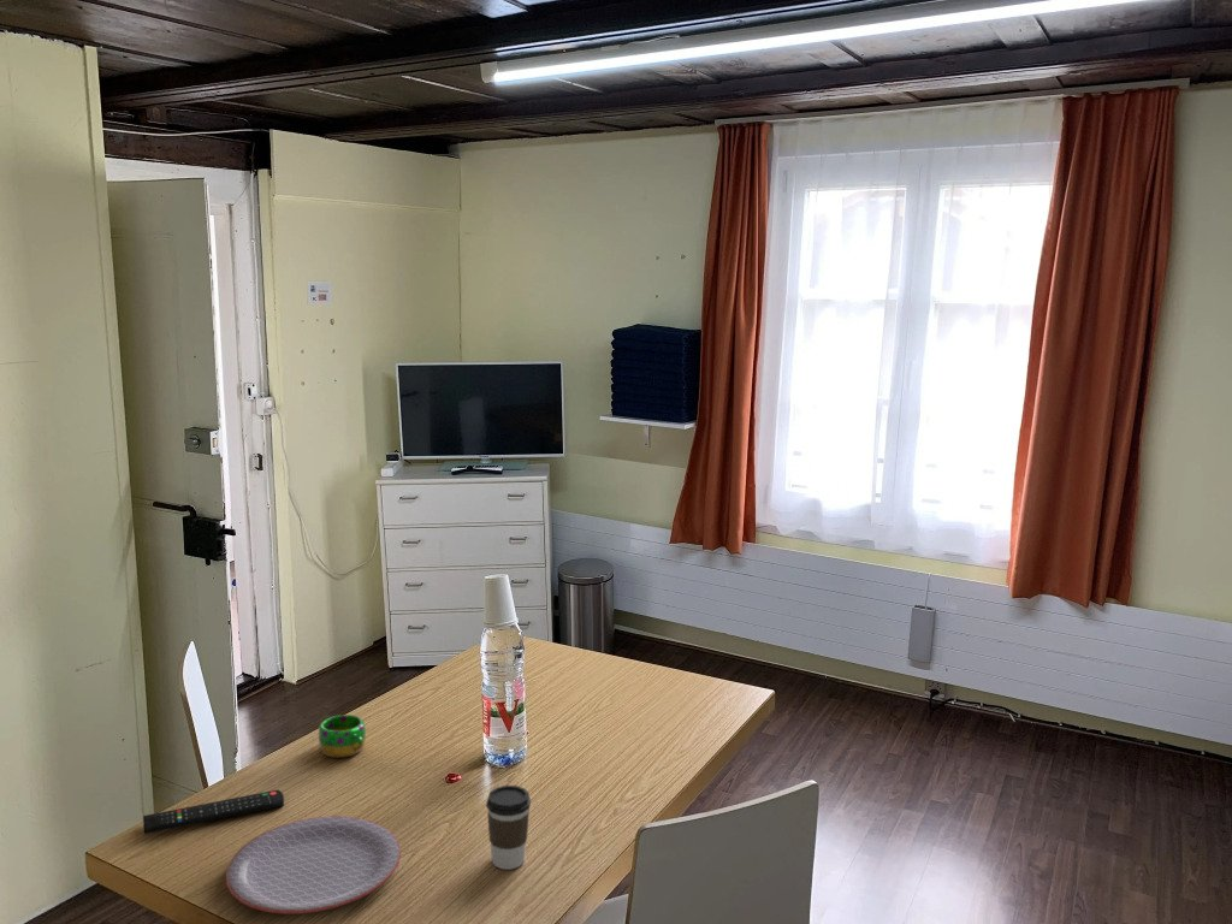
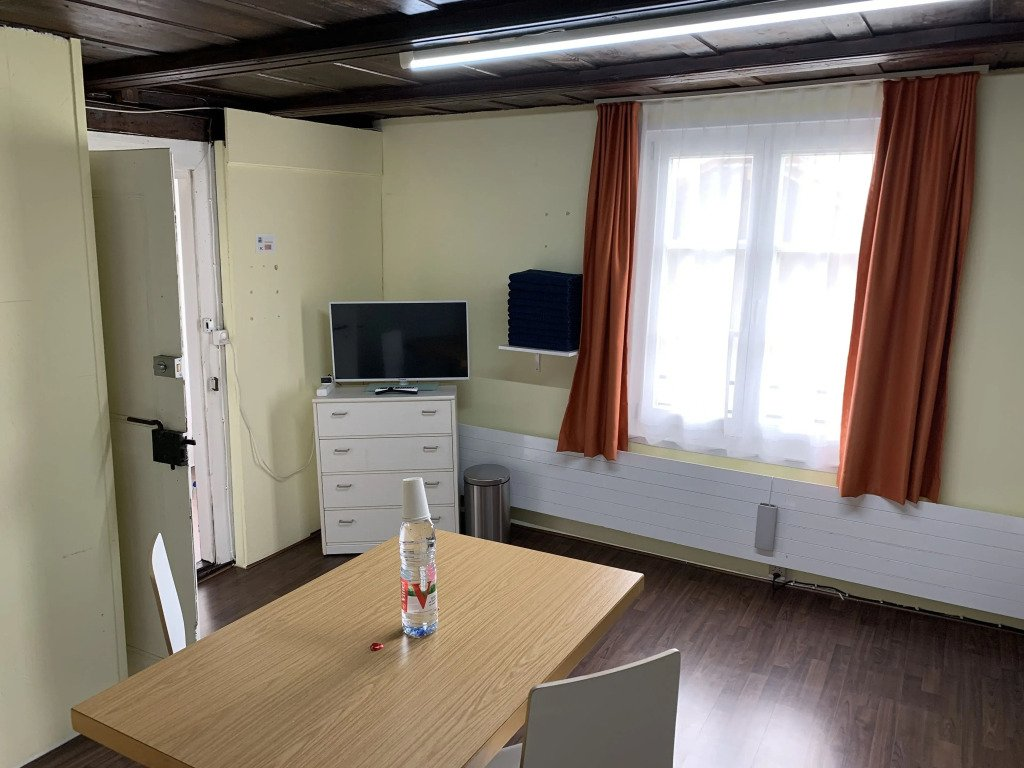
- coffee cup [485,784,532,870]
- remote control [142,789,285,835]
- mug [318,713,367,759]
- plate [225,815,402,916]
